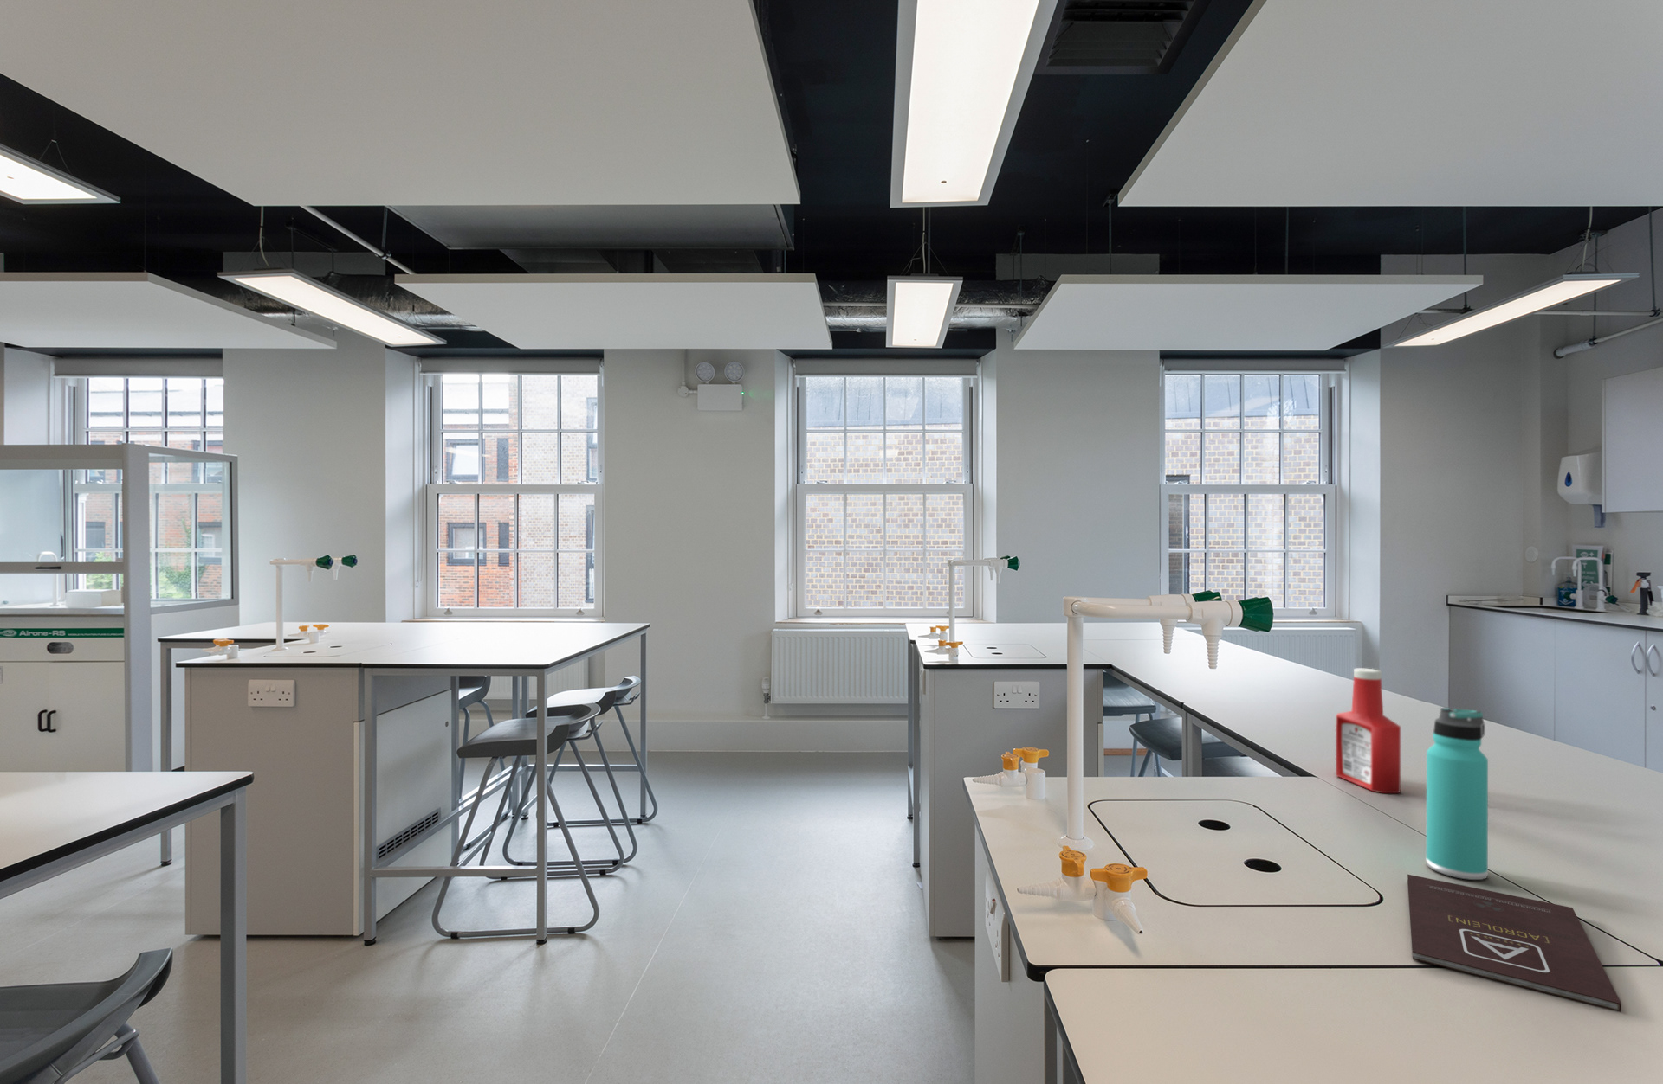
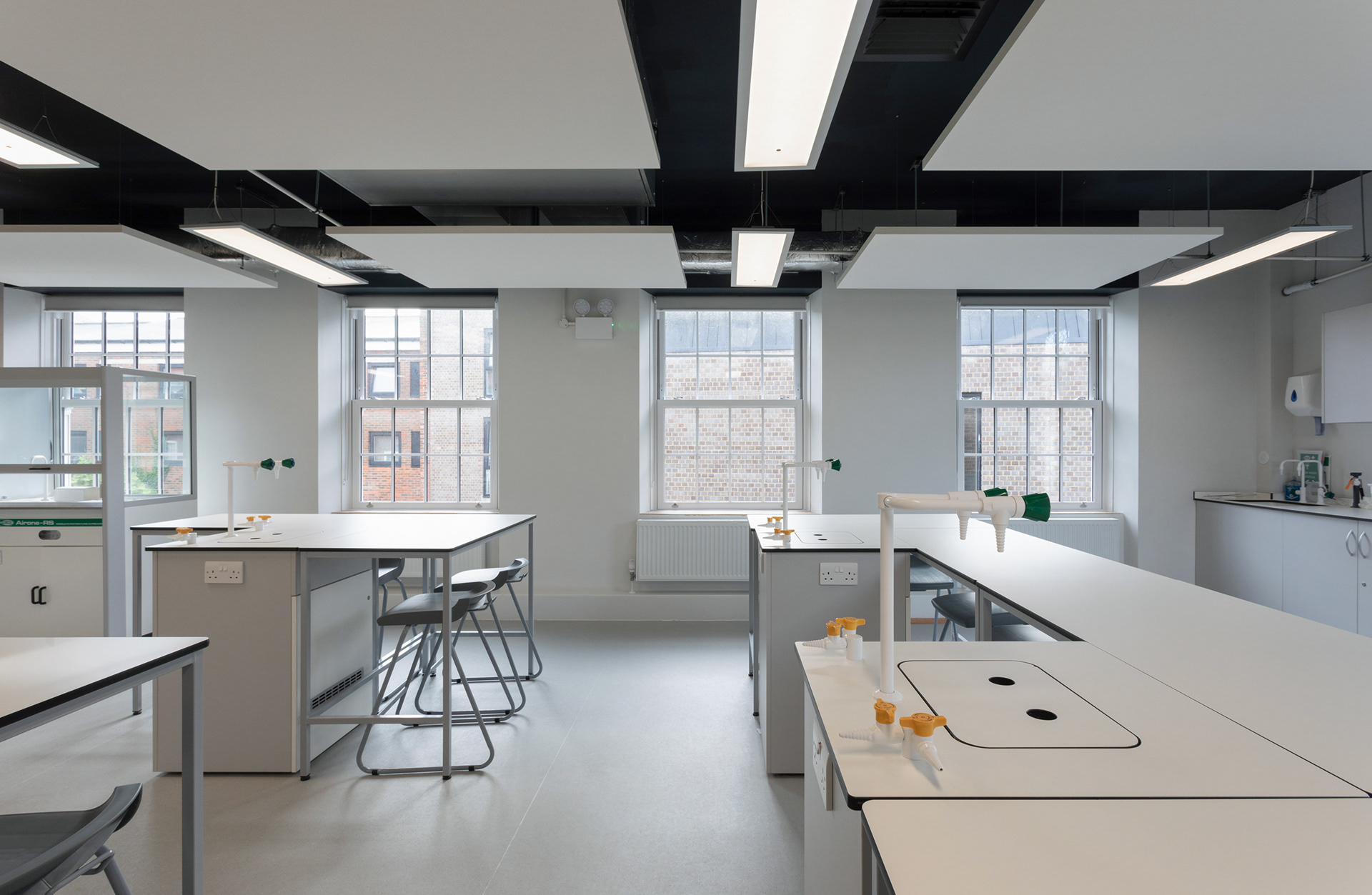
- thermos bottle [1425,707,1488,881]
- soap bottle [1335,667,1401,795]
- book [1406,873,1622,1013]
